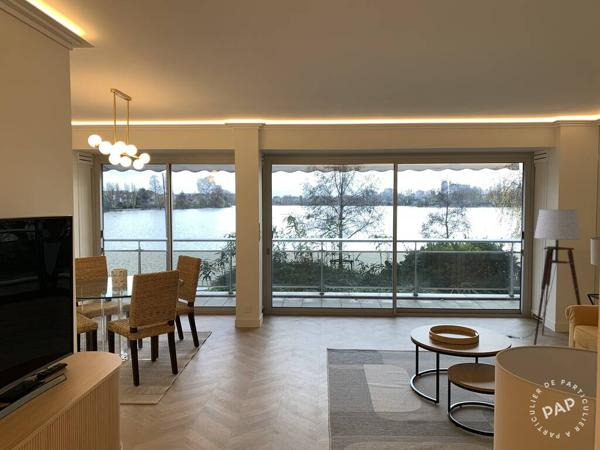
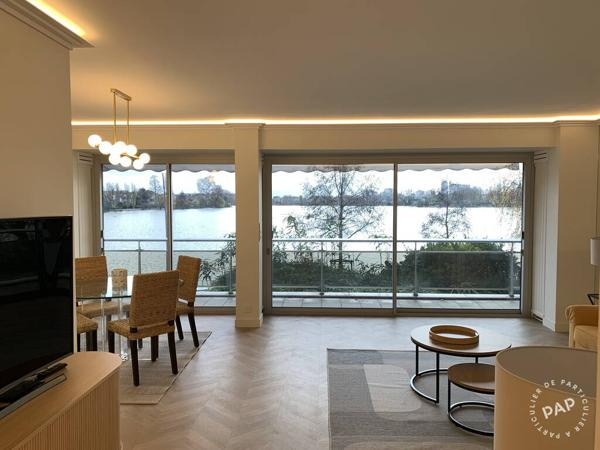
- floor lamp [506,209,582,346]
